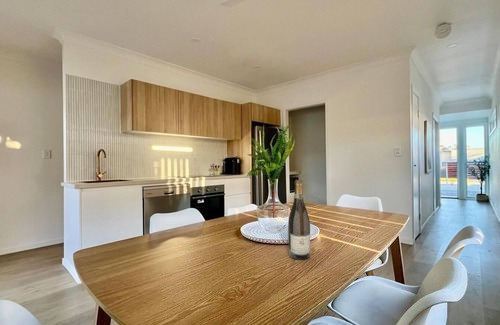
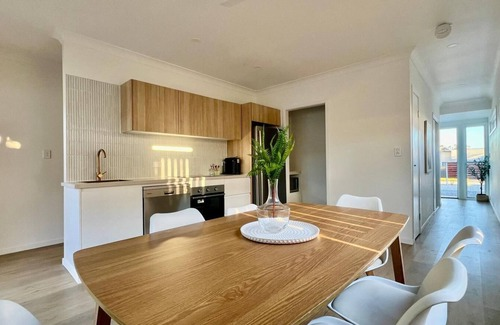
- wine bottle [287,179,311,261]
